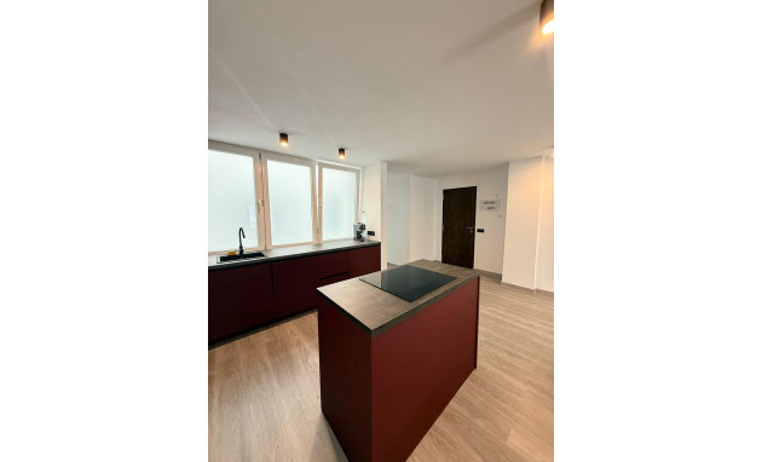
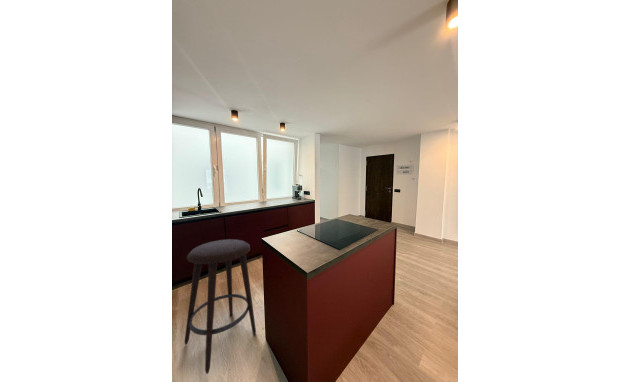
+ stool [183,238,257,375]
